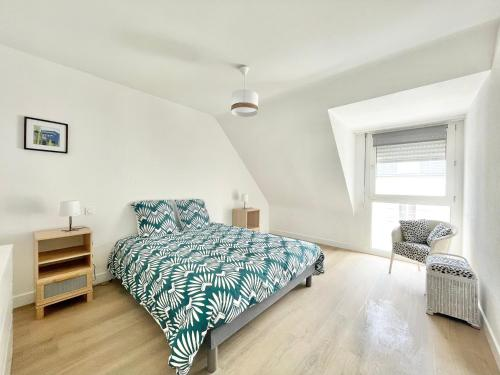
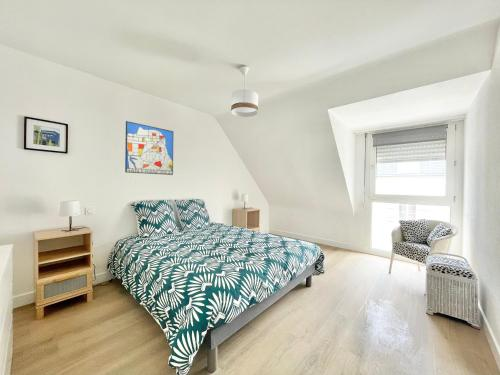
+ wall art [124,120,174,176]
